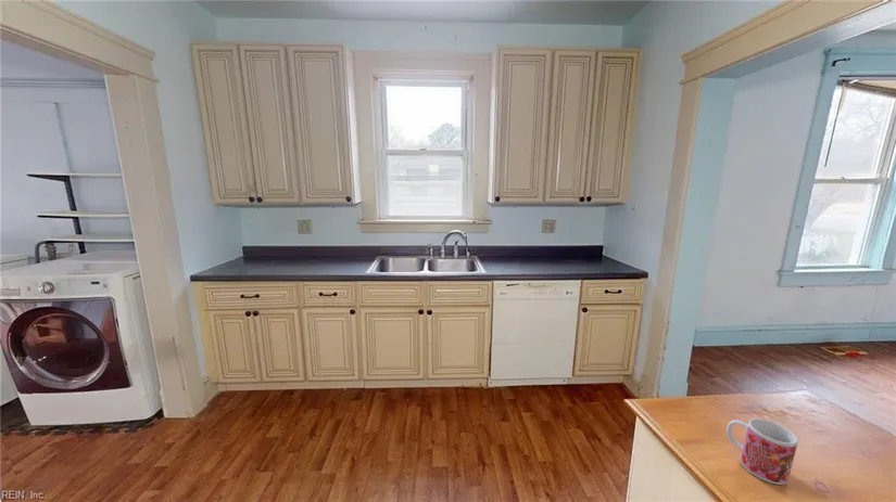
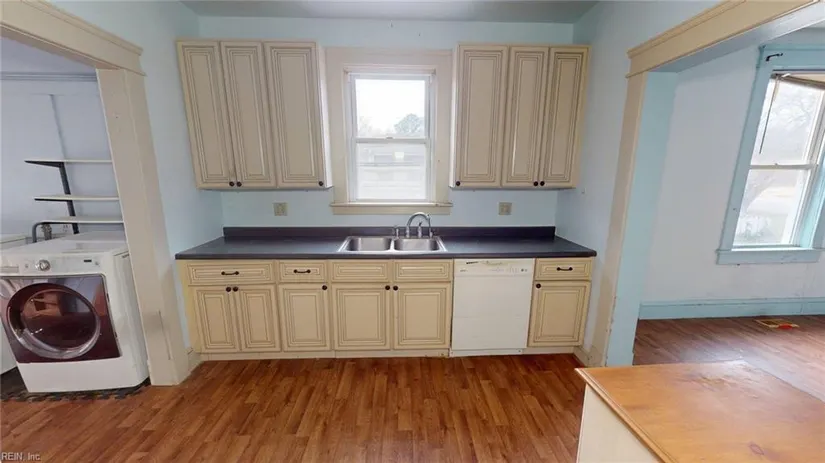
- mug [725,417,799,486]
